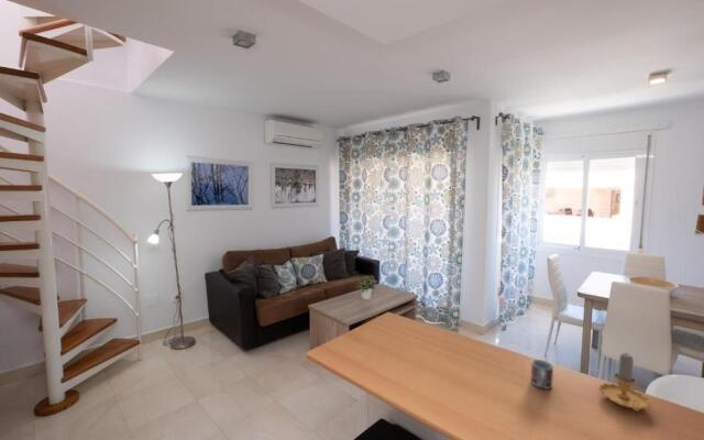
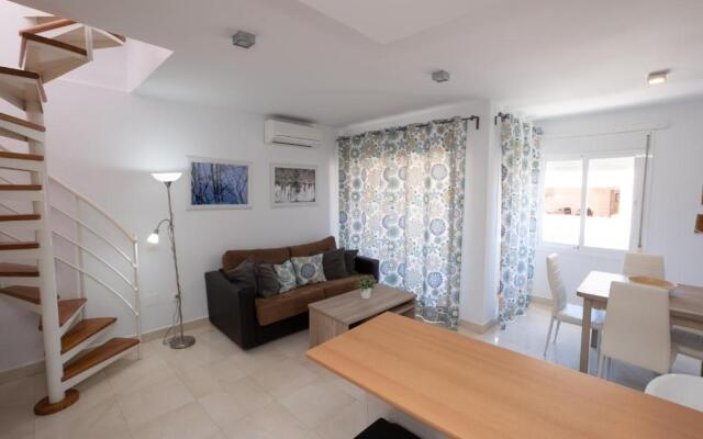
- candle [597,352,651,413]
- cup [530,359,554,391]
